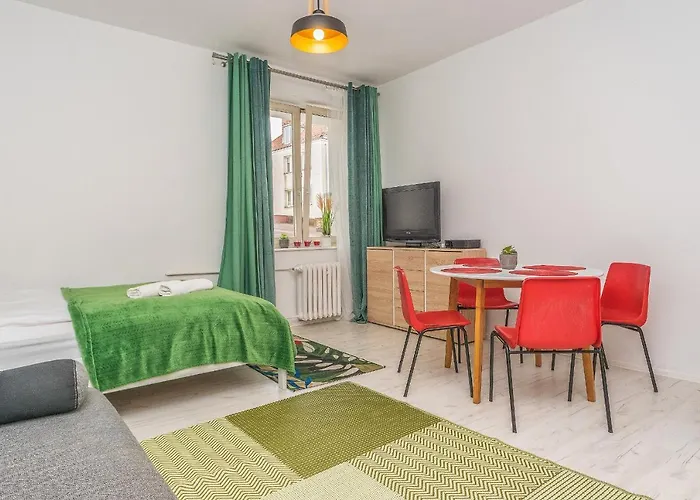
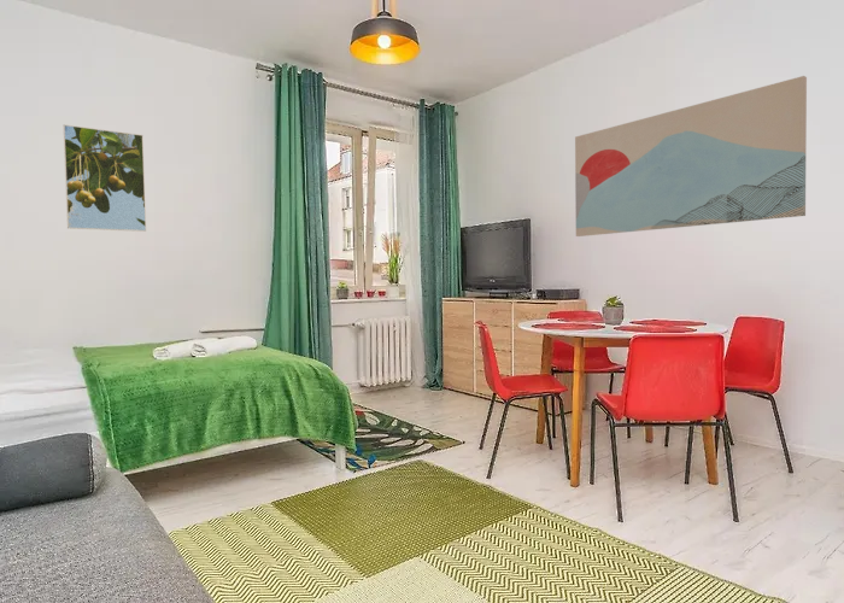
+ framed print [63,123,147,233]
+ wall art [574,75,808,238]
